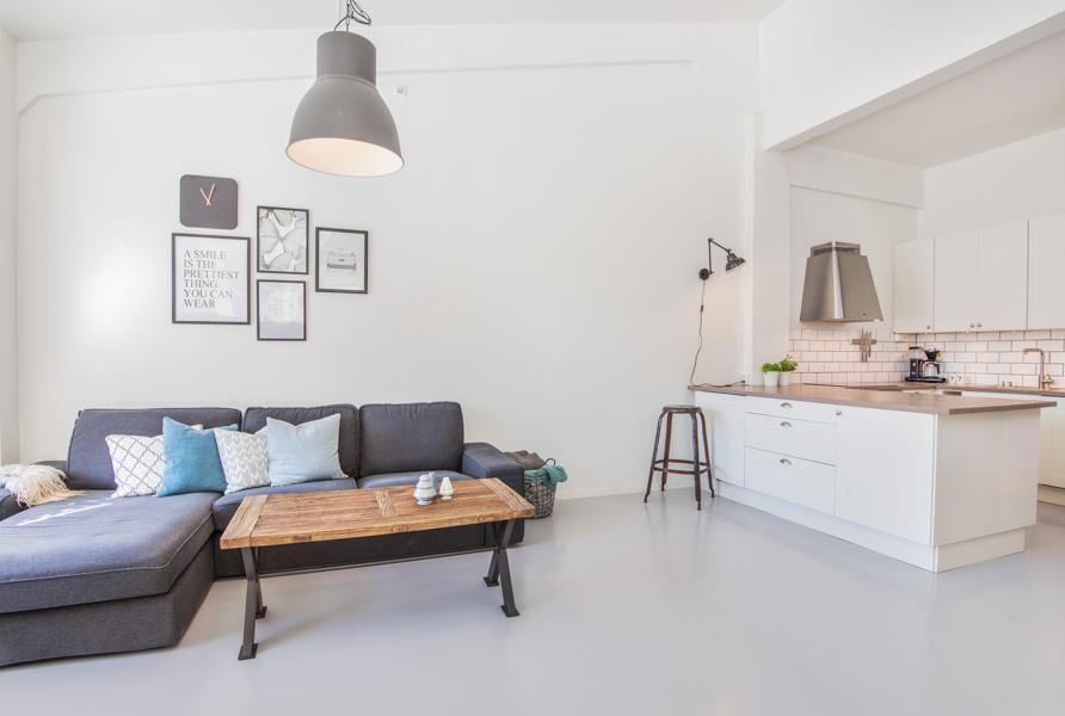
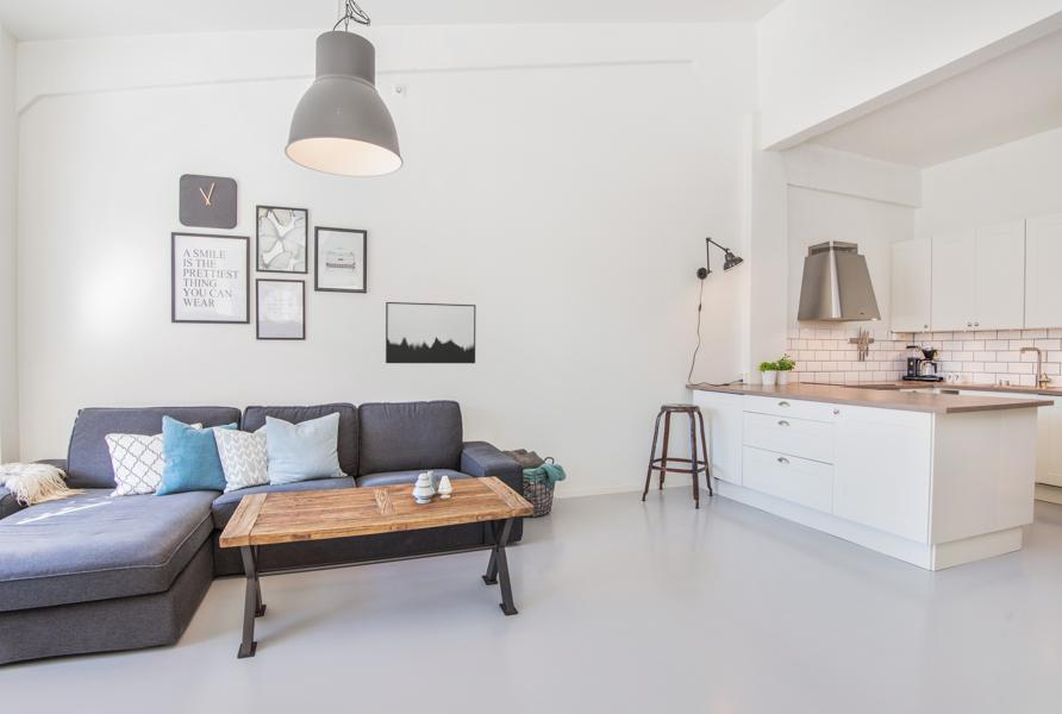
+ wall art [385,301,477,364]
